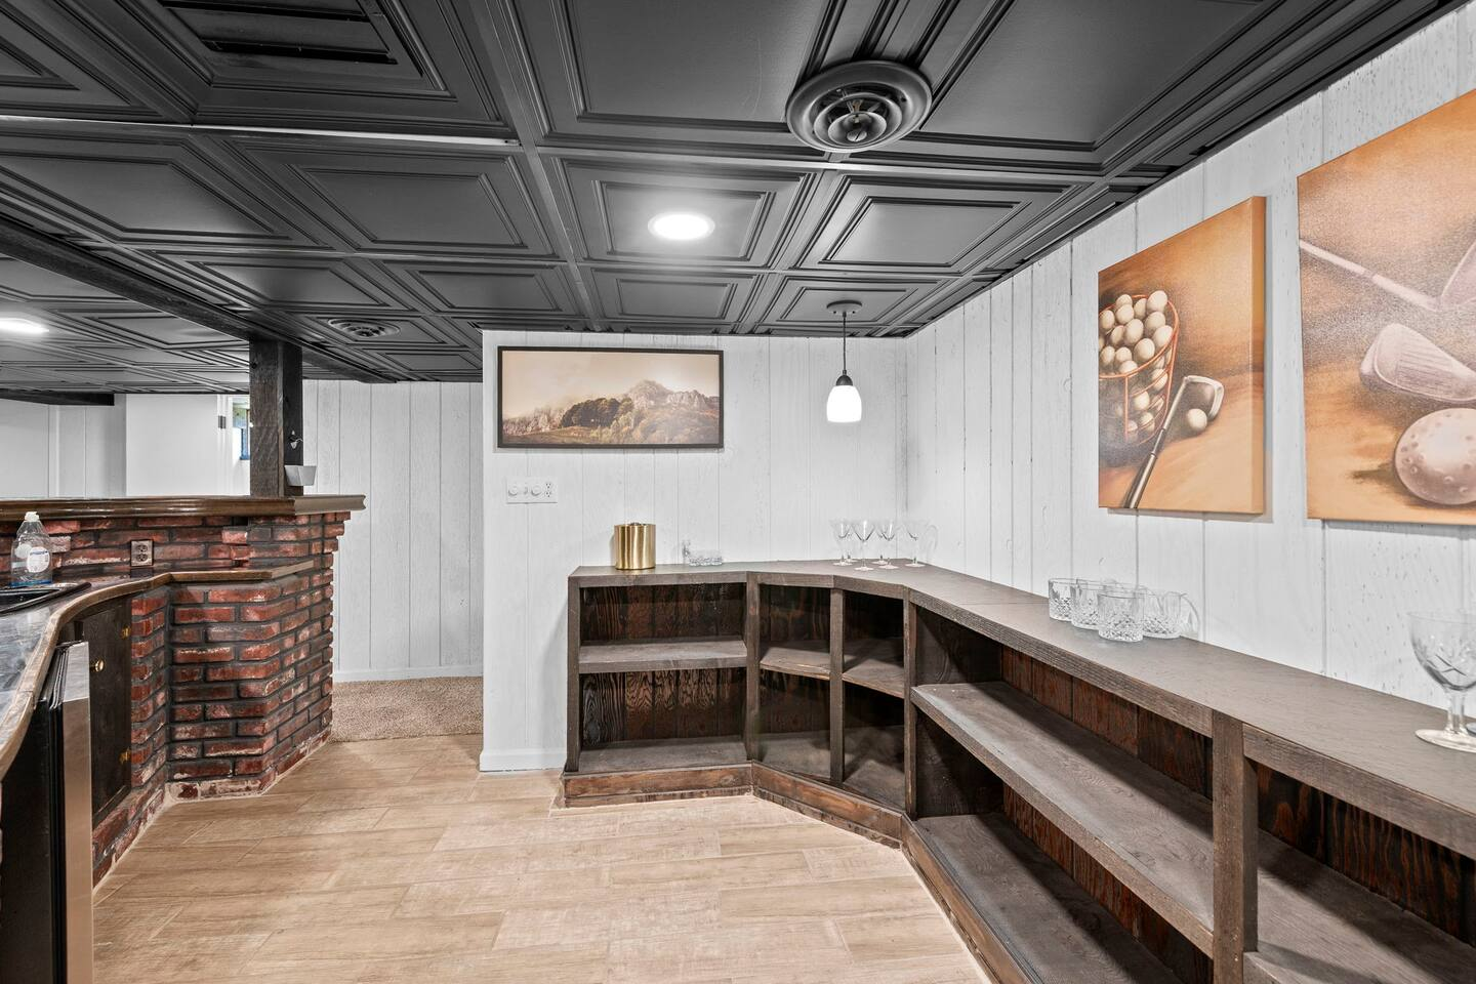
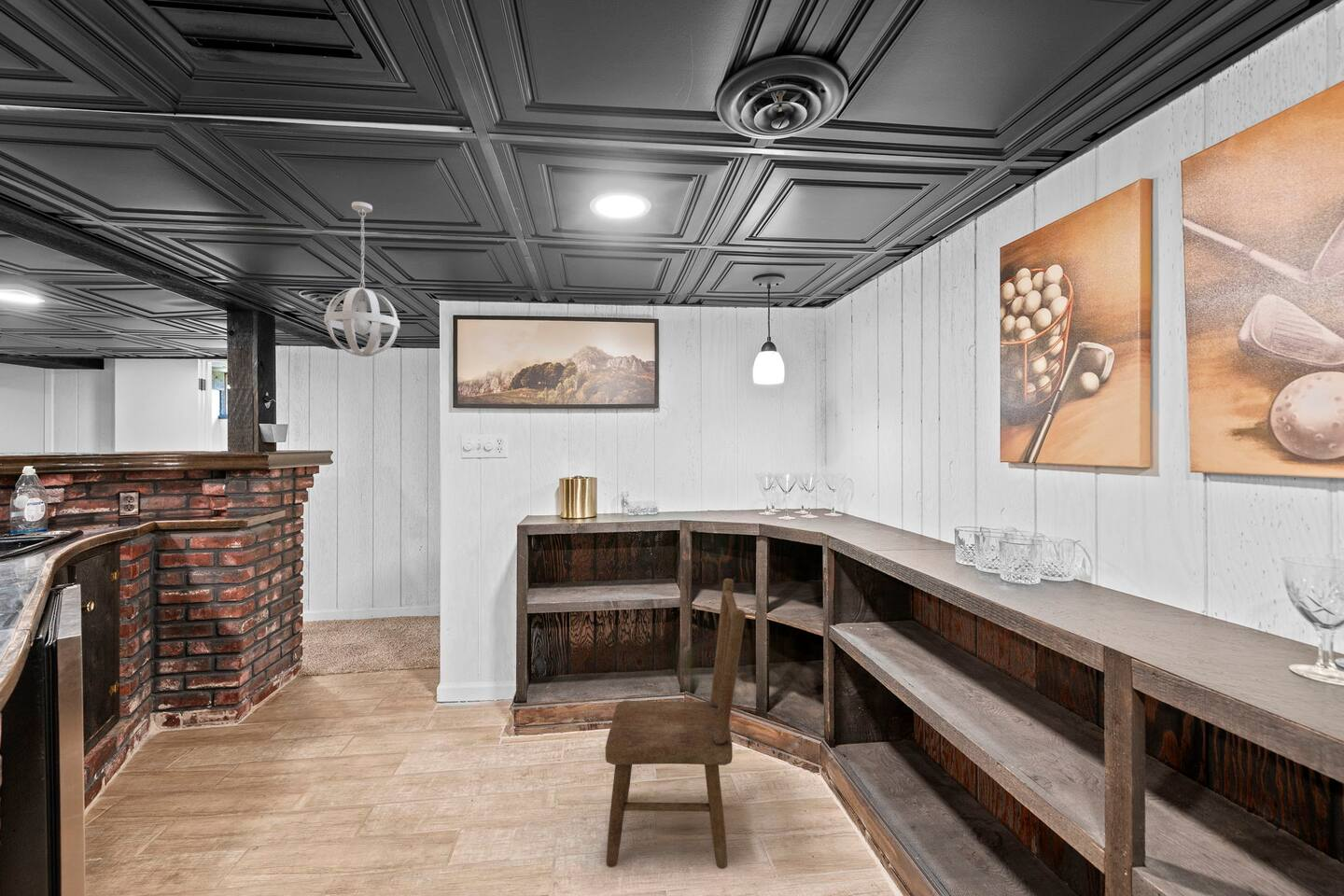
+ dining chair [605,578,747,870]
+ pendant light [323,201,400,357]
